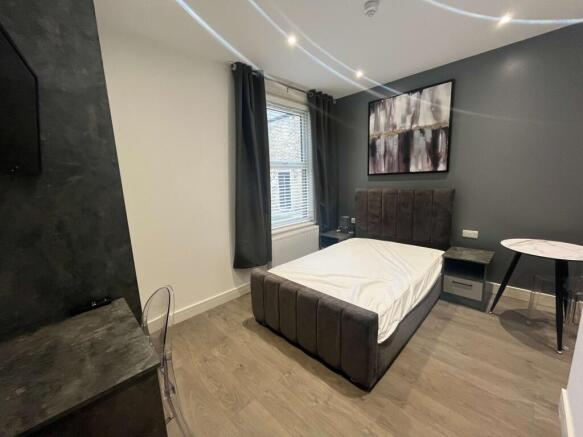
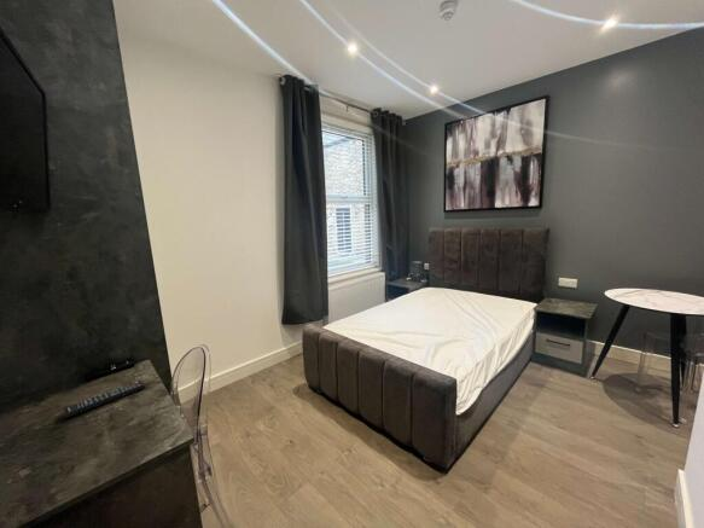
+ remote control [63,379,147,419]
